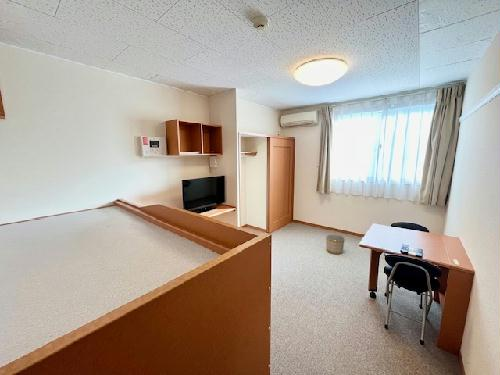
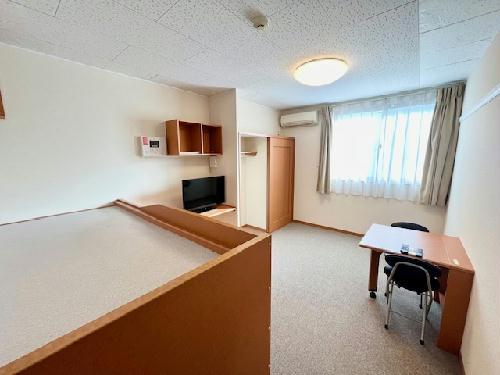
- planter [325,233,346,255]
